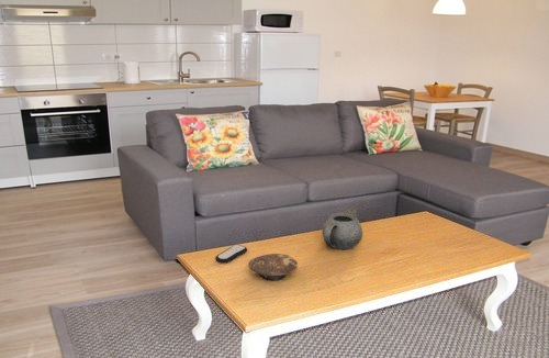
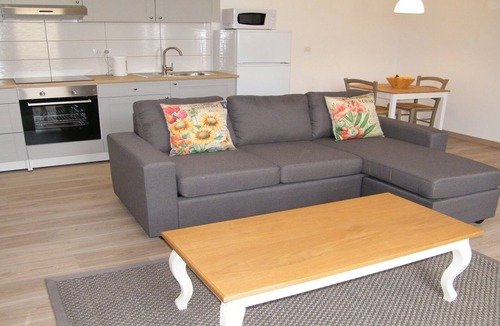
- teapot [322,208,363,251]
- bowl [247,253,299,282]
- remote control [214,244,248,265]
